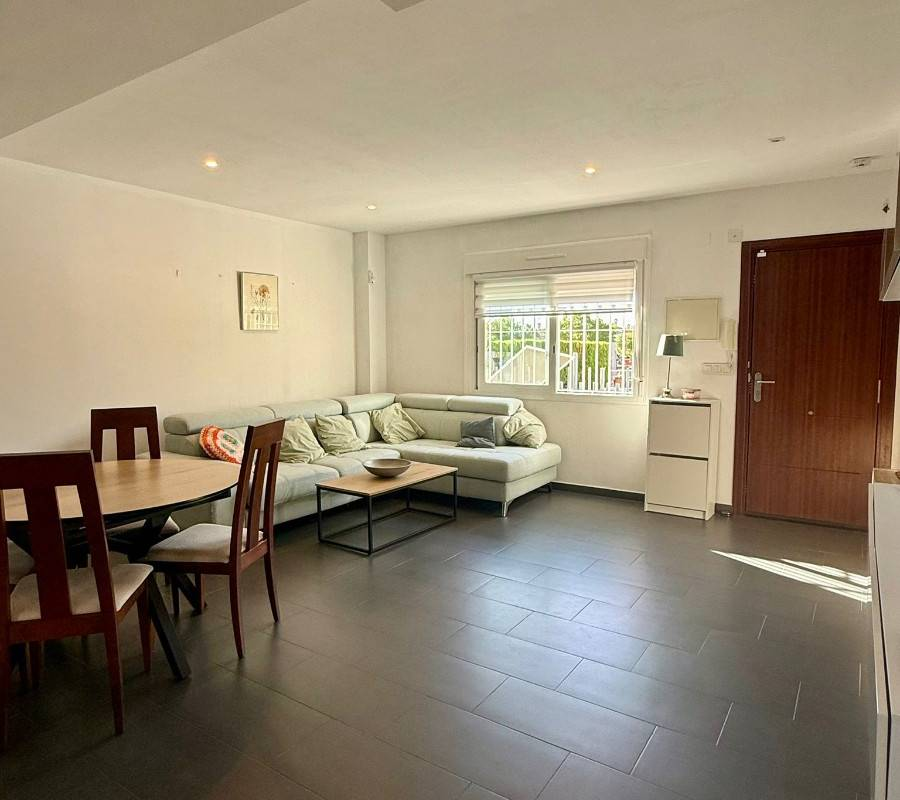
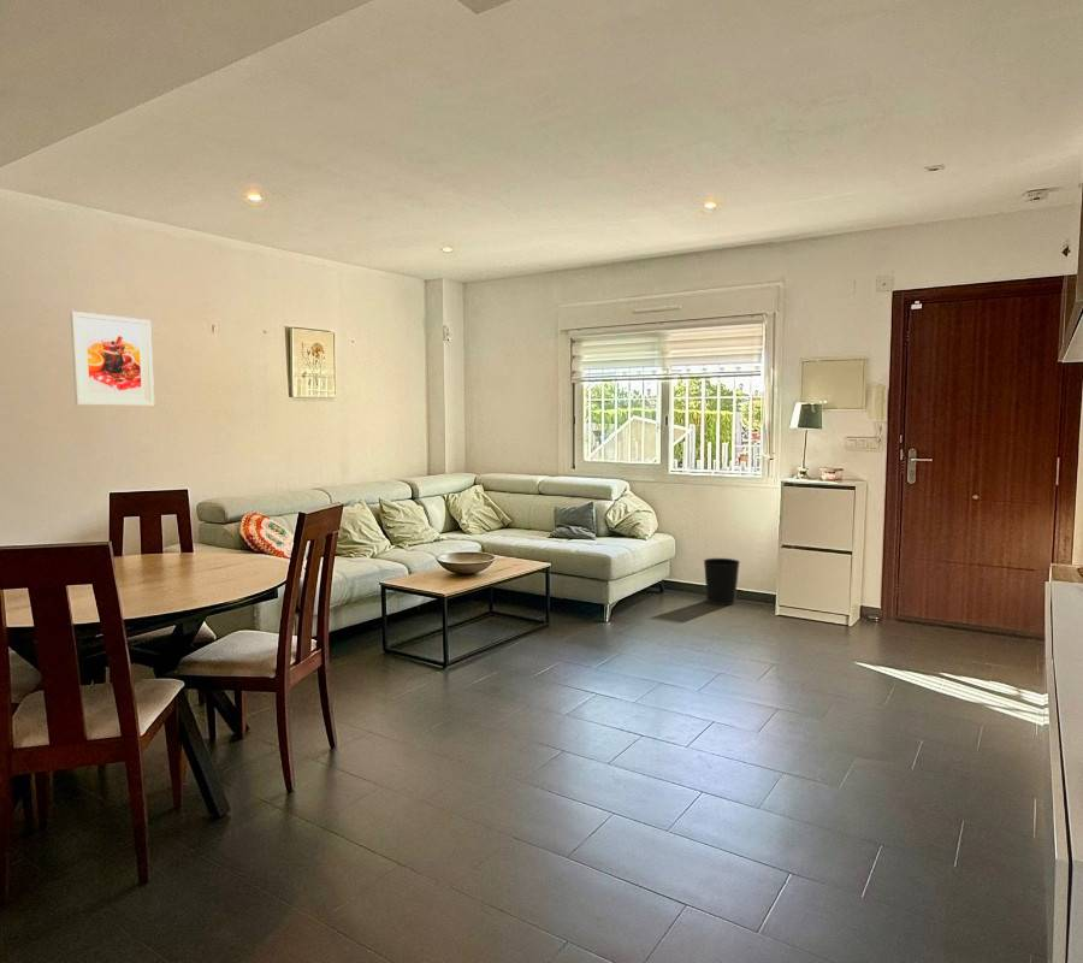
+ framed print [69,311,155,407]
+ wastebasket [703,557,741,607]
